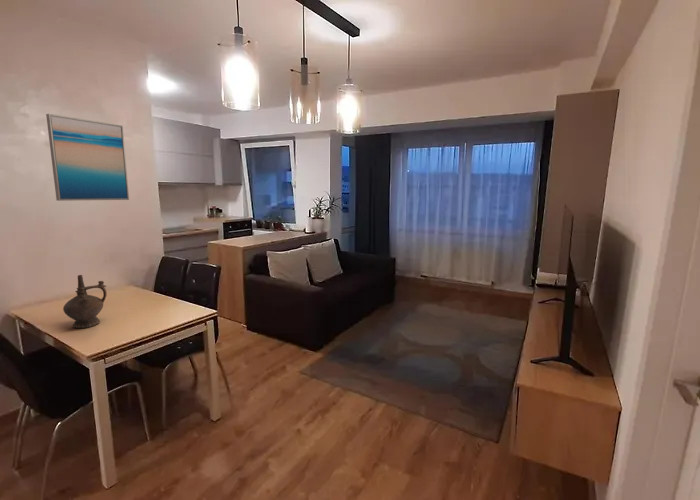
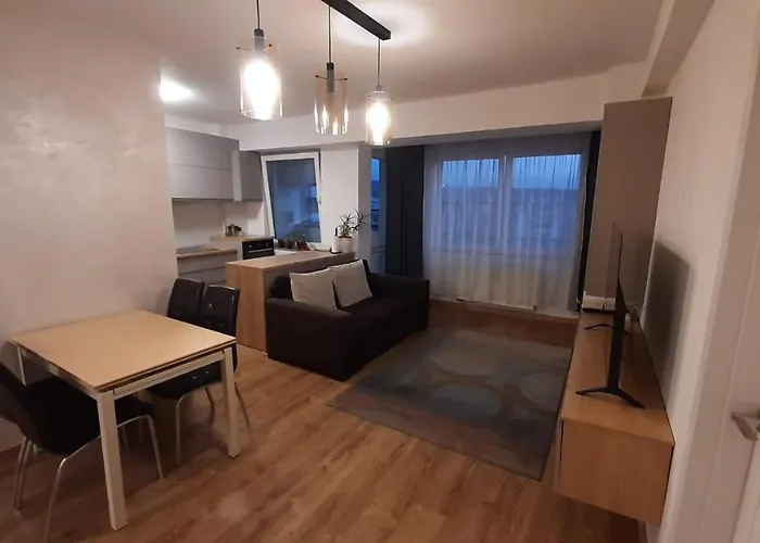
- ceremonial vessel [62,274,108,329]
- wall art [45,113,130,202]
